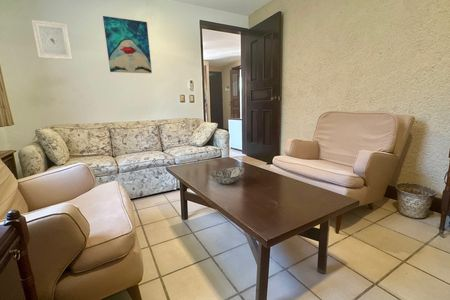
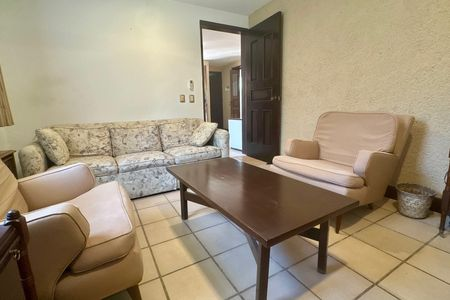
- wall art [31,19,73,60]
- decorative bowl [208,166,246,185]
- wall art [102,15,153,74]
